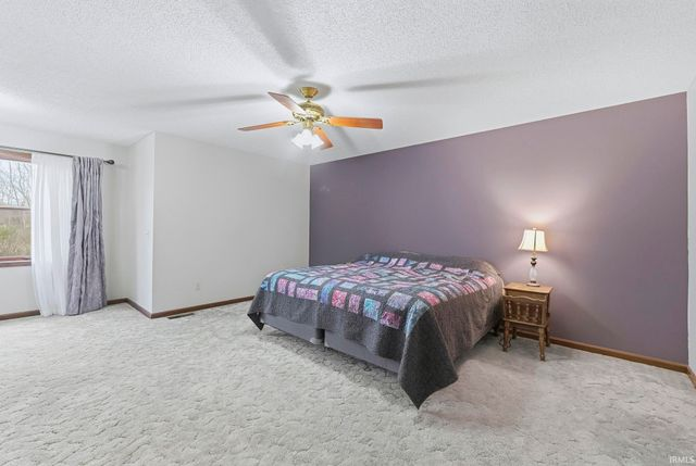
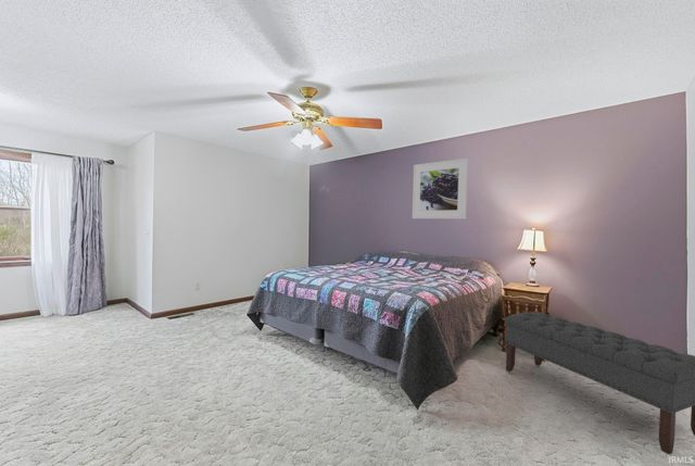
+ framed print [412,158,469,219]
+ bench [504,311,695,455]
